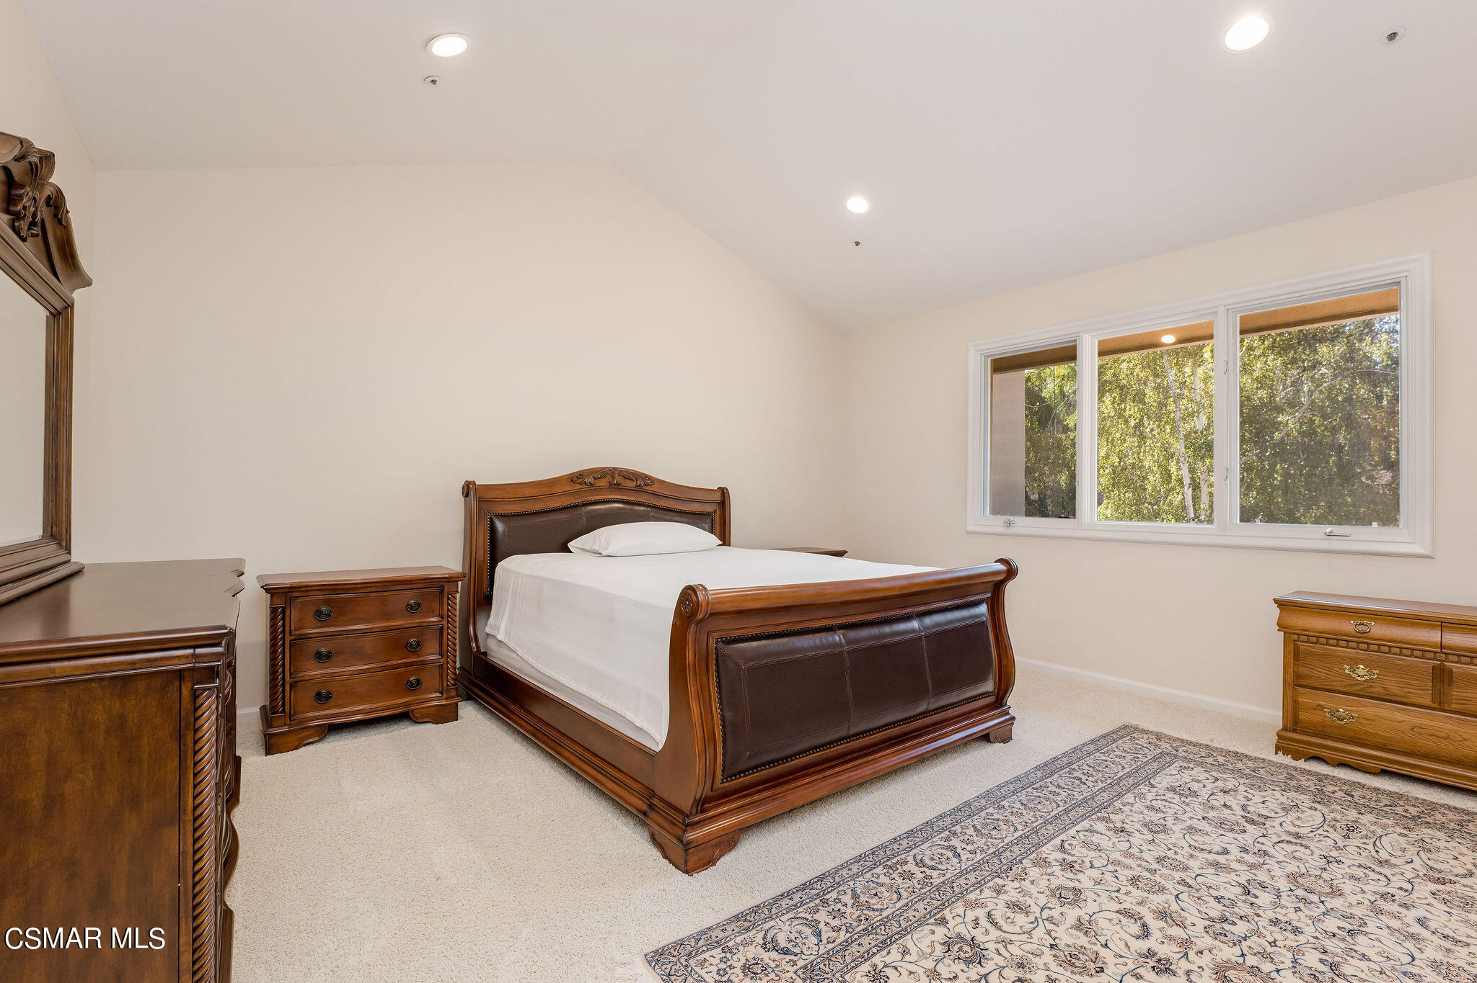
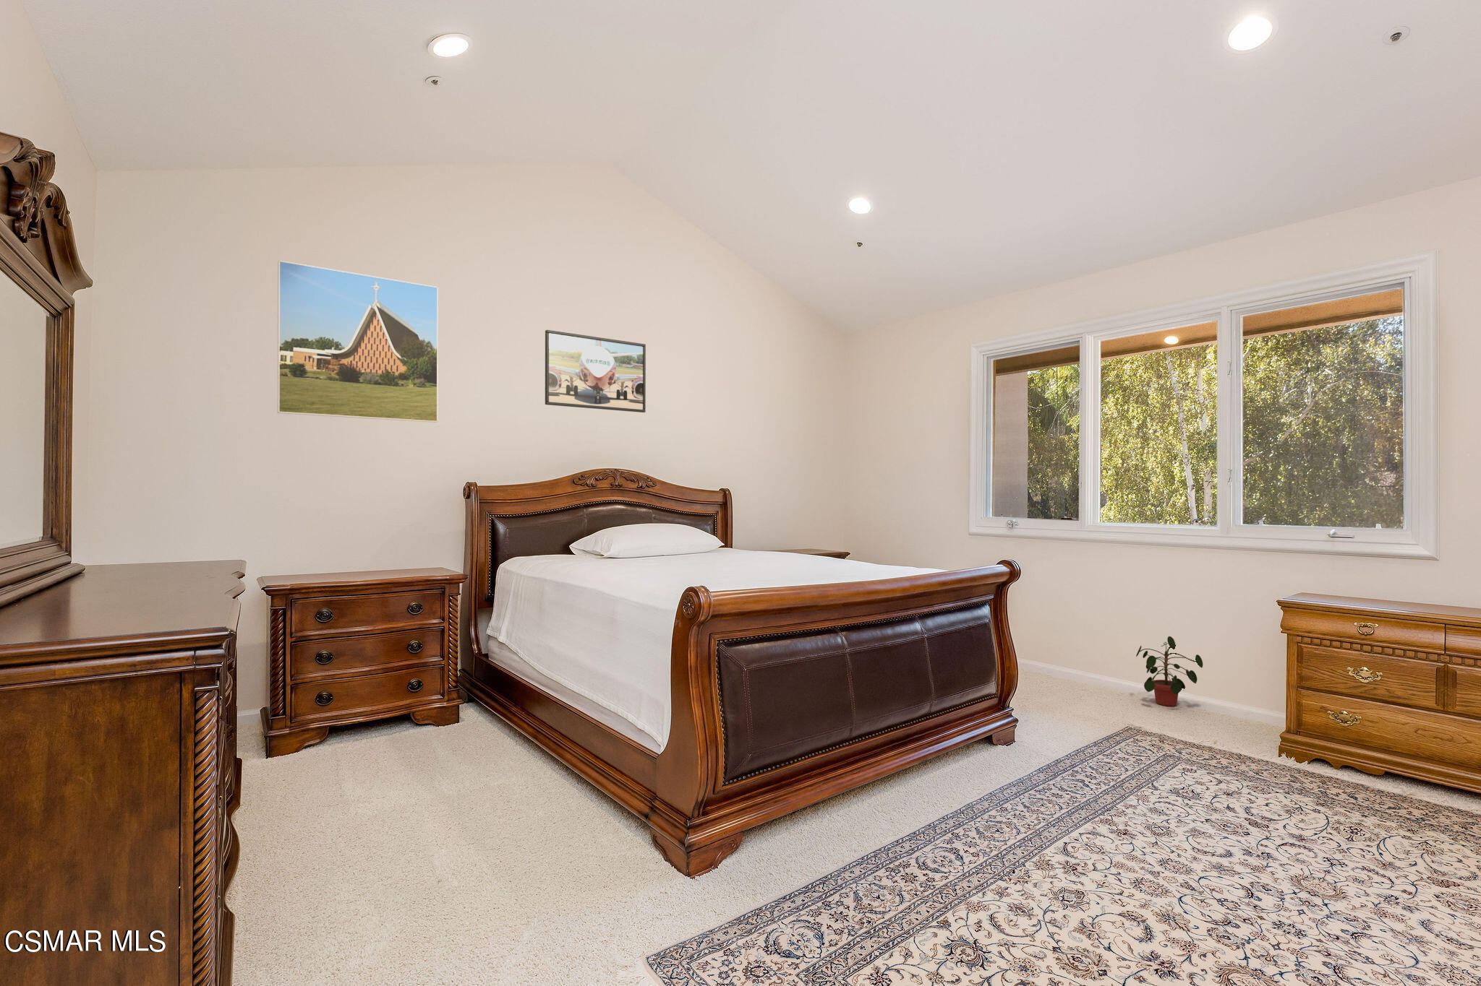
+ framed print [545,329,646,413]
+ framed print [277,260,439,424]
+ potted plant [1135,636,1204,708]
